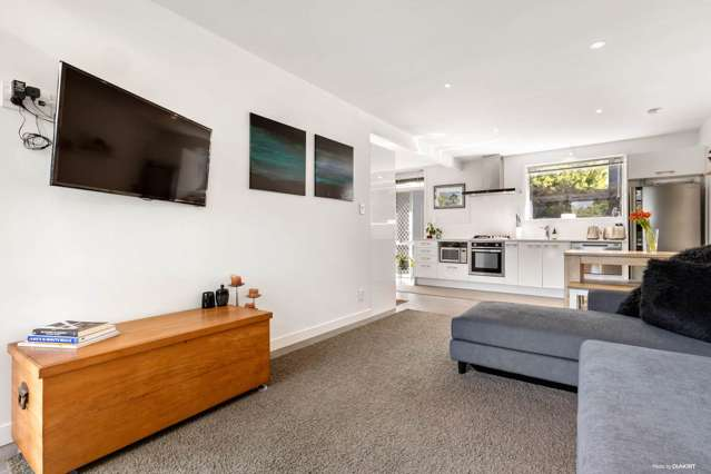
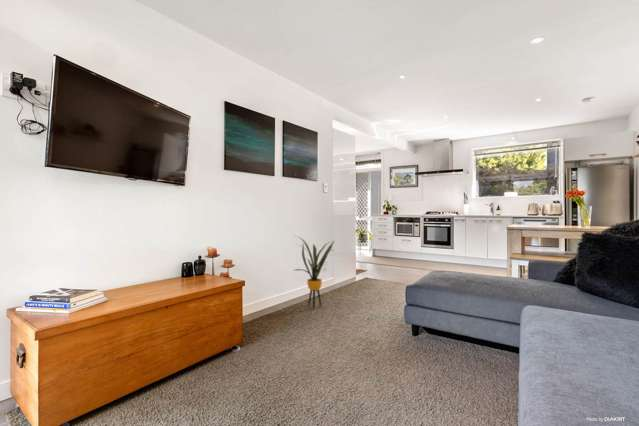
+ house plant [292,235,336,310]
